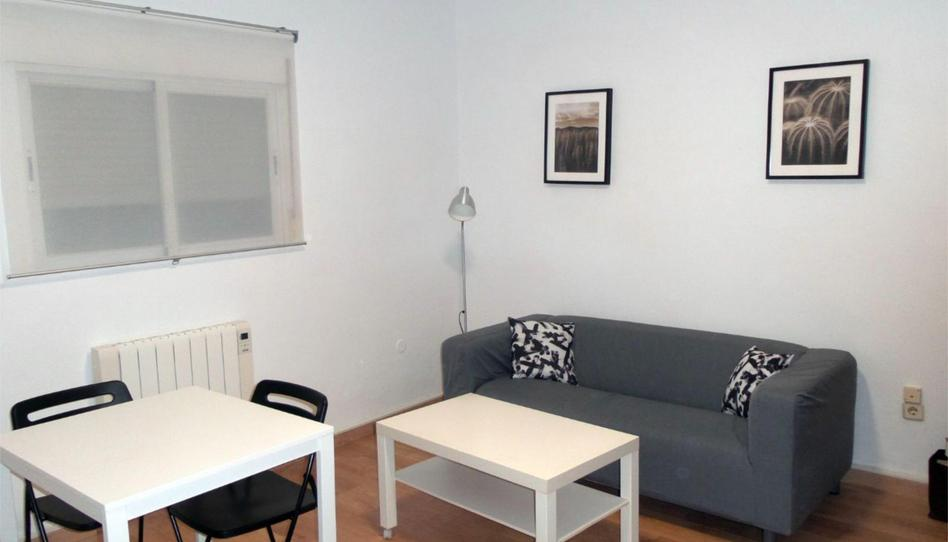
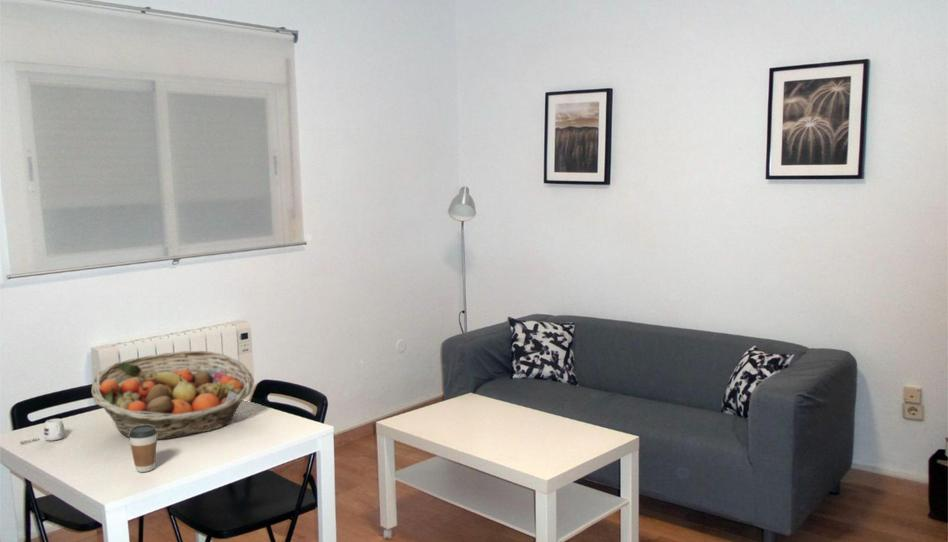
+ mug [20,418,66,445]
+ fruit basket [91,350,255,441]
+ coffee cup [129,425,158,473]
